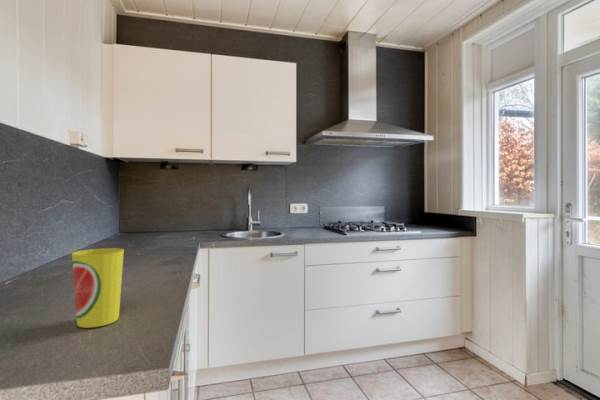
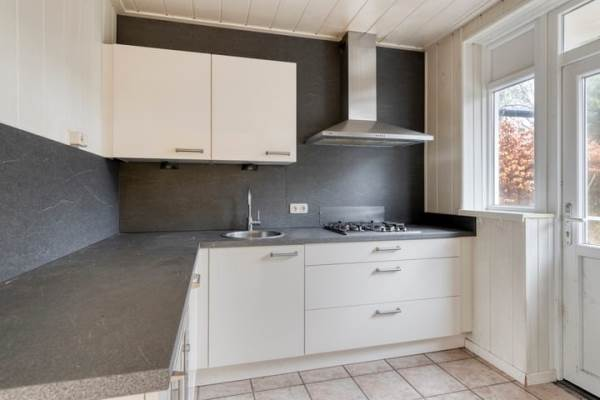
- cup [71,247,125,329]
